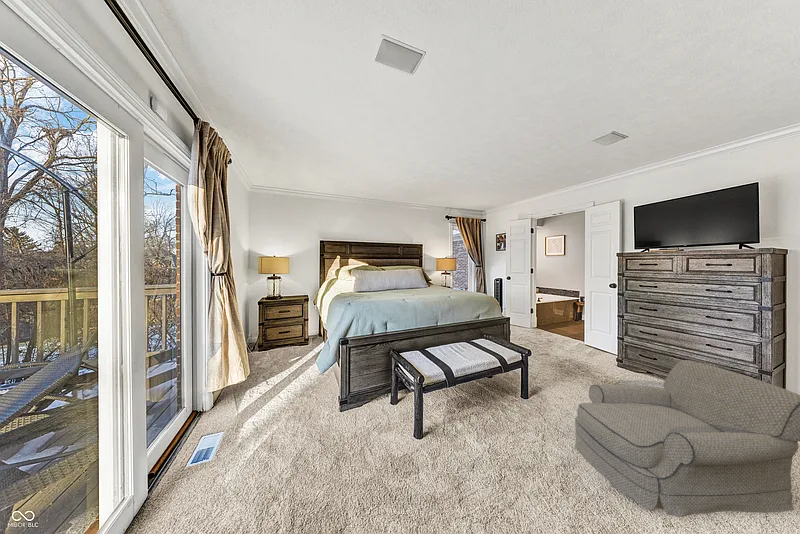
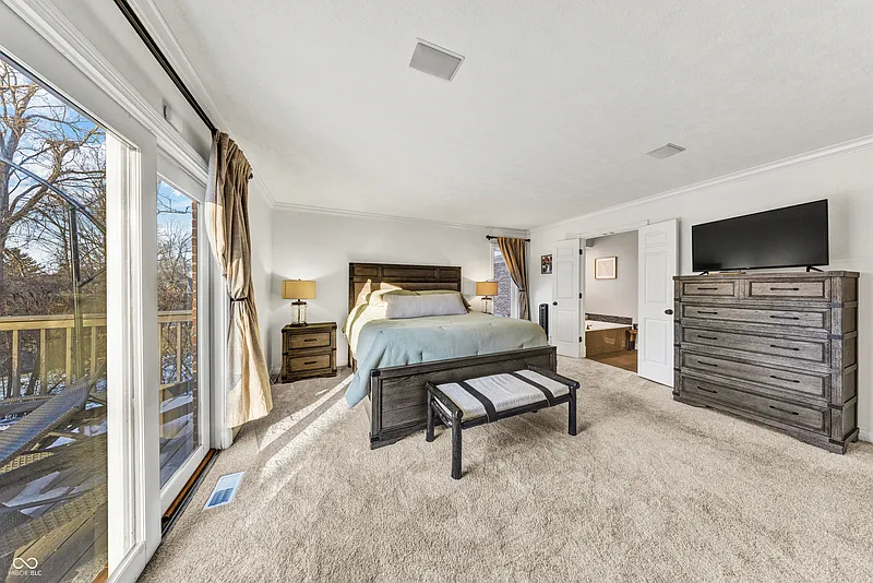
- armchair [574,359,800,518]
